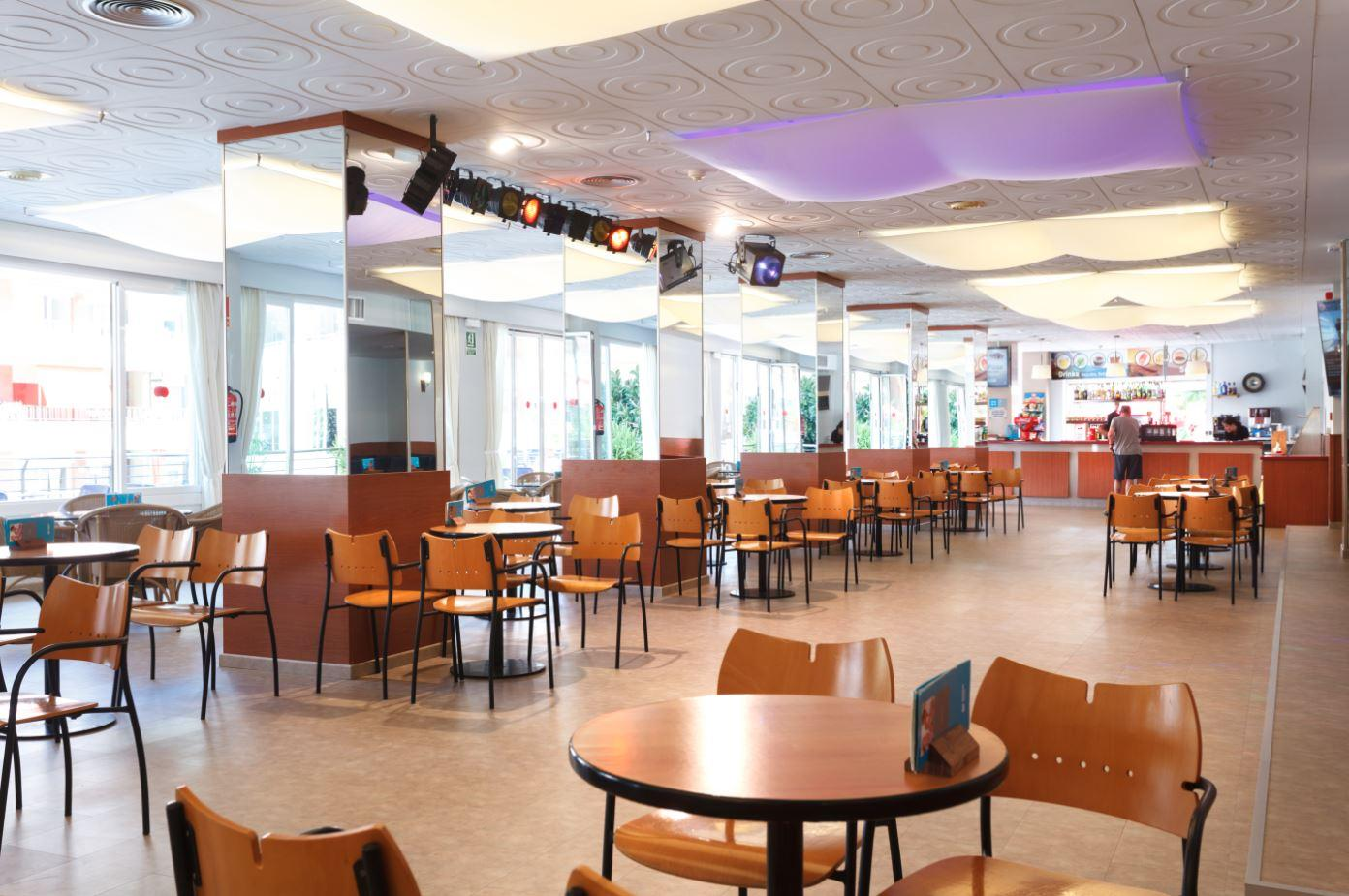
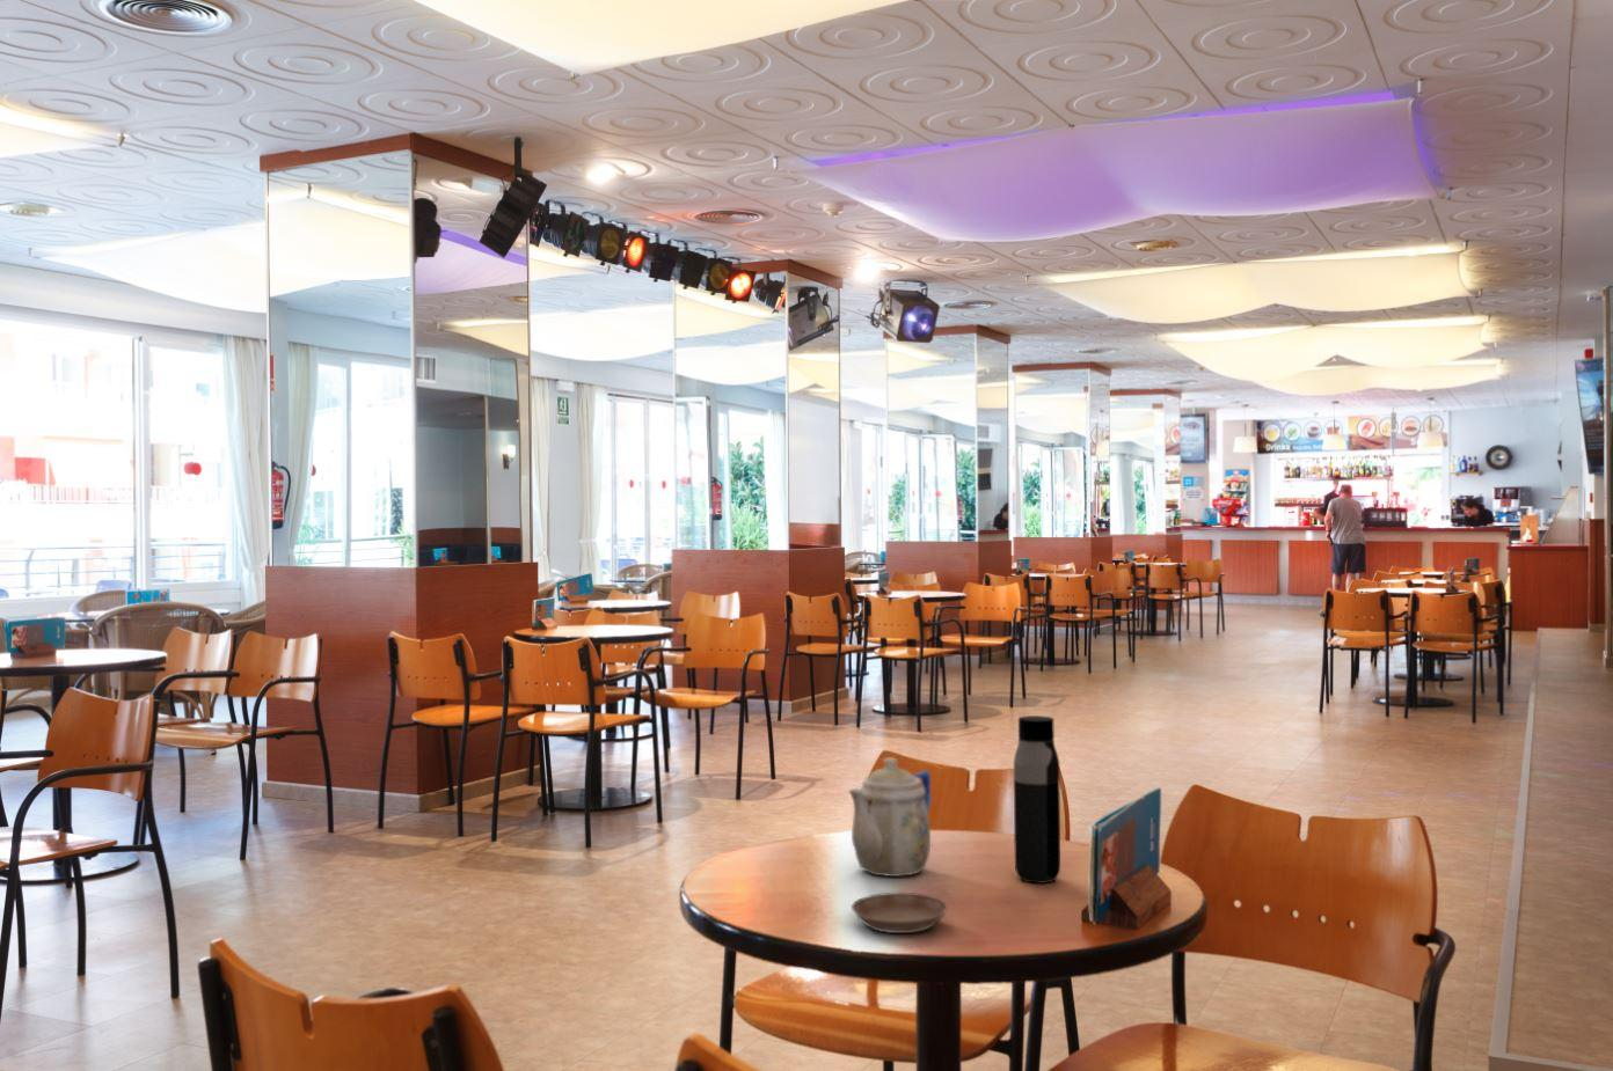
+ saucer [850,892,949,935]
+ teapot [848,757,931,877]
+ water bottle [1013,715,1062,885]
